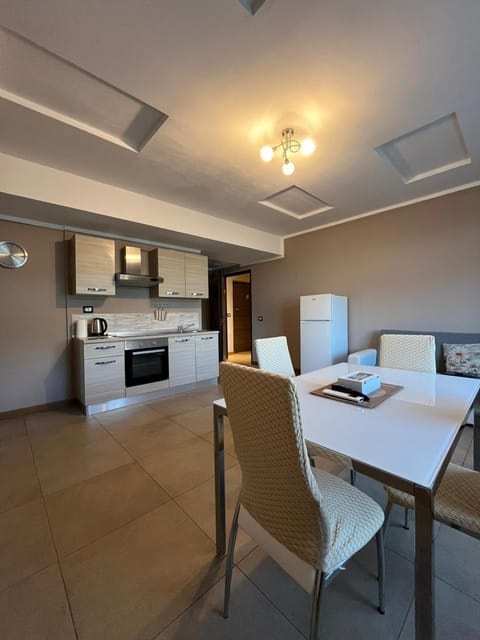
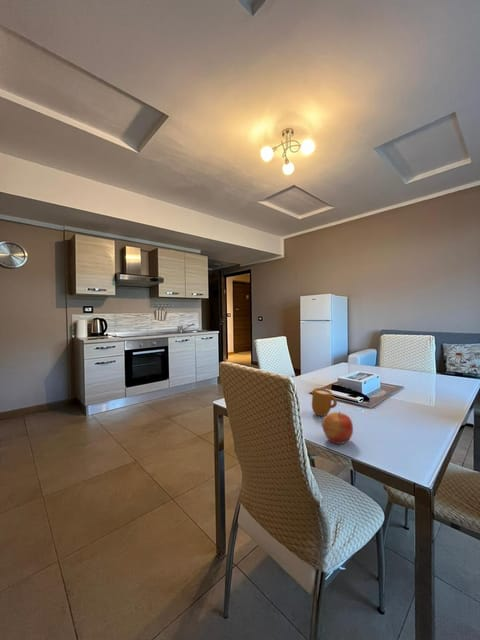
+ mug [311,387,338,417]
+ apple [321,411,354,445]
